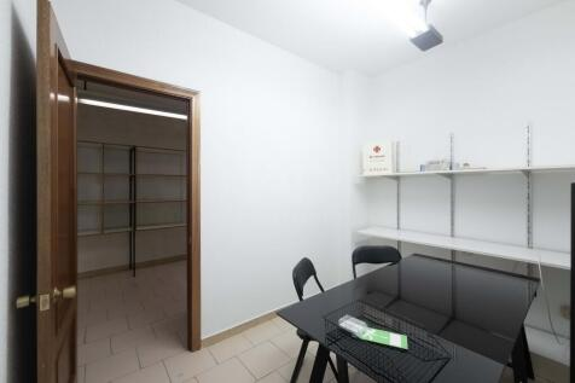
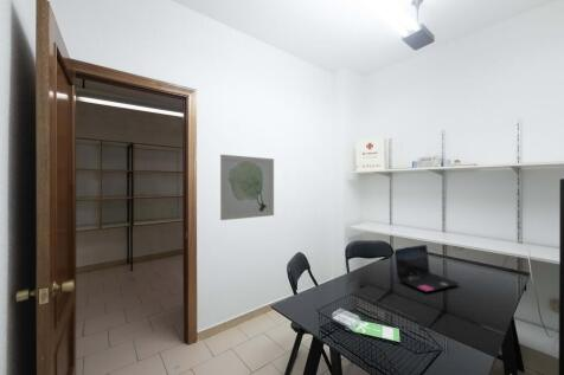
+ wall art [219,154,275,221]
+ laptop [393,244,461,293]
